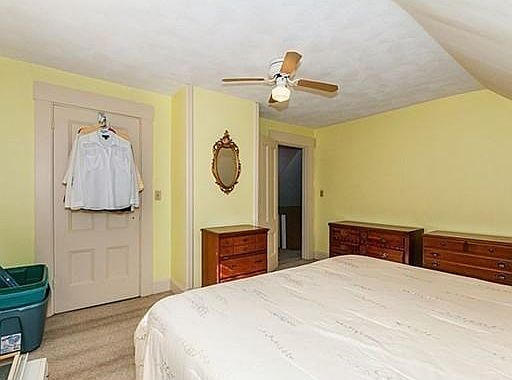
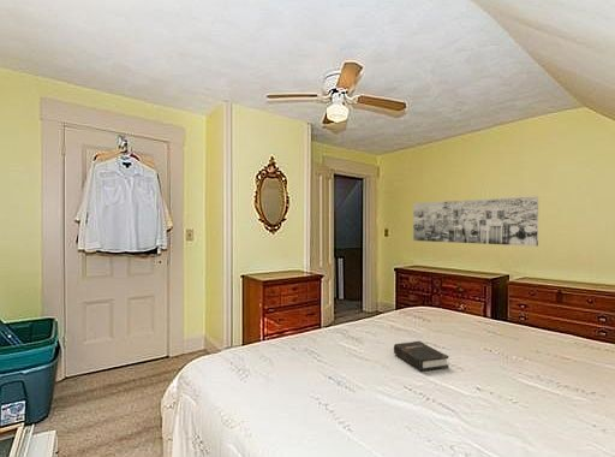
+ hardback book [393,340,450,372]
+ wall art [412,195,539,248]
